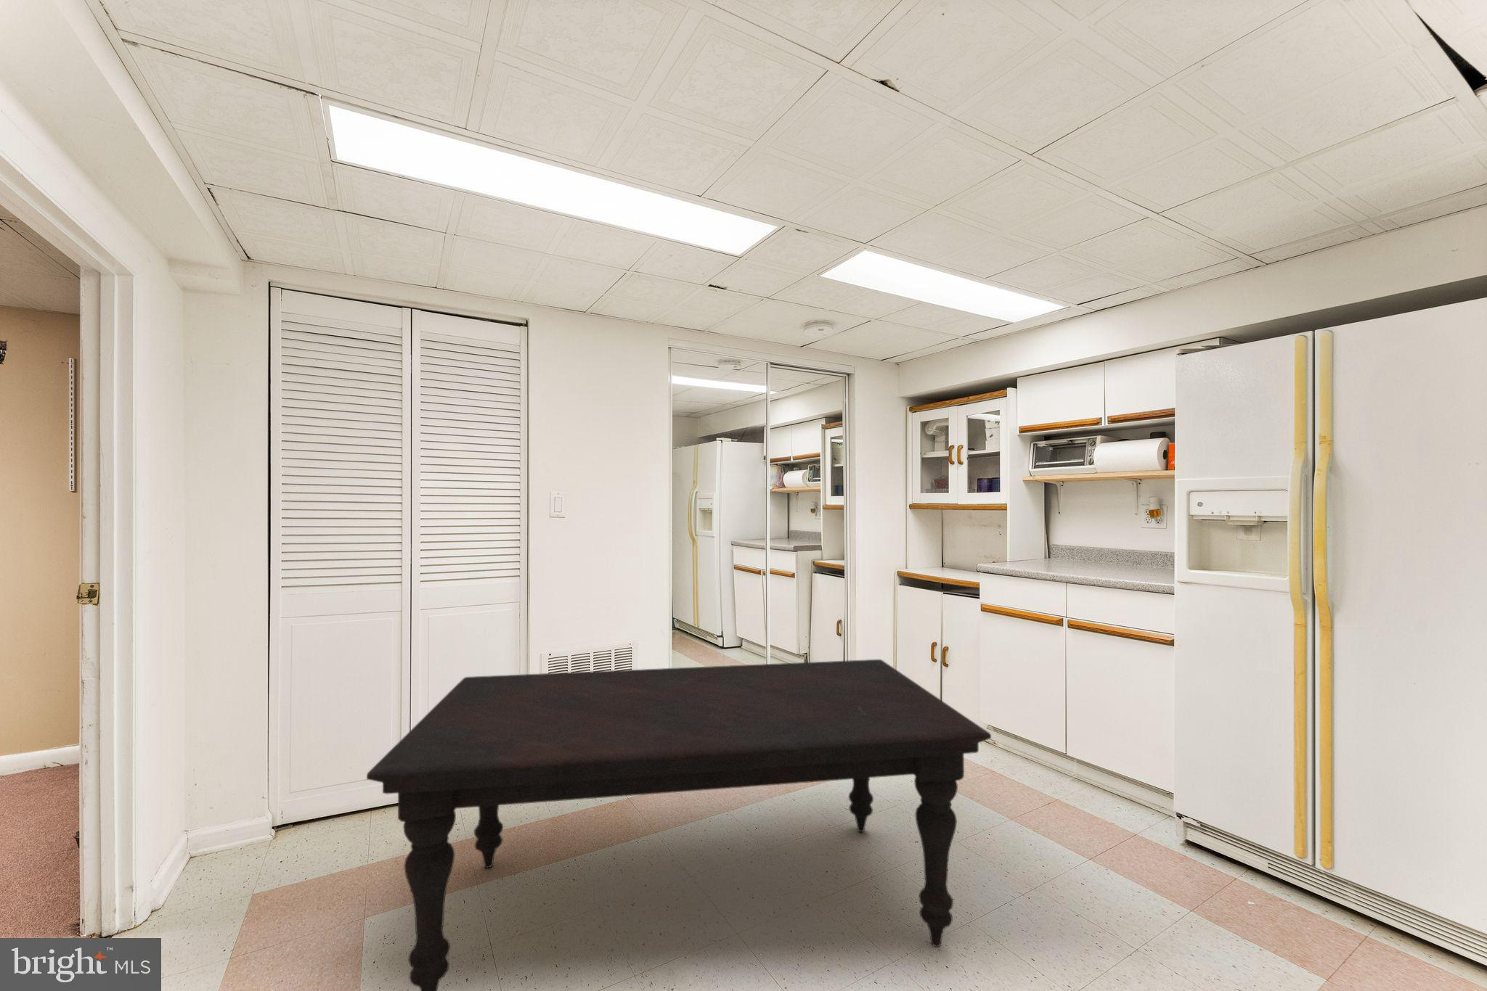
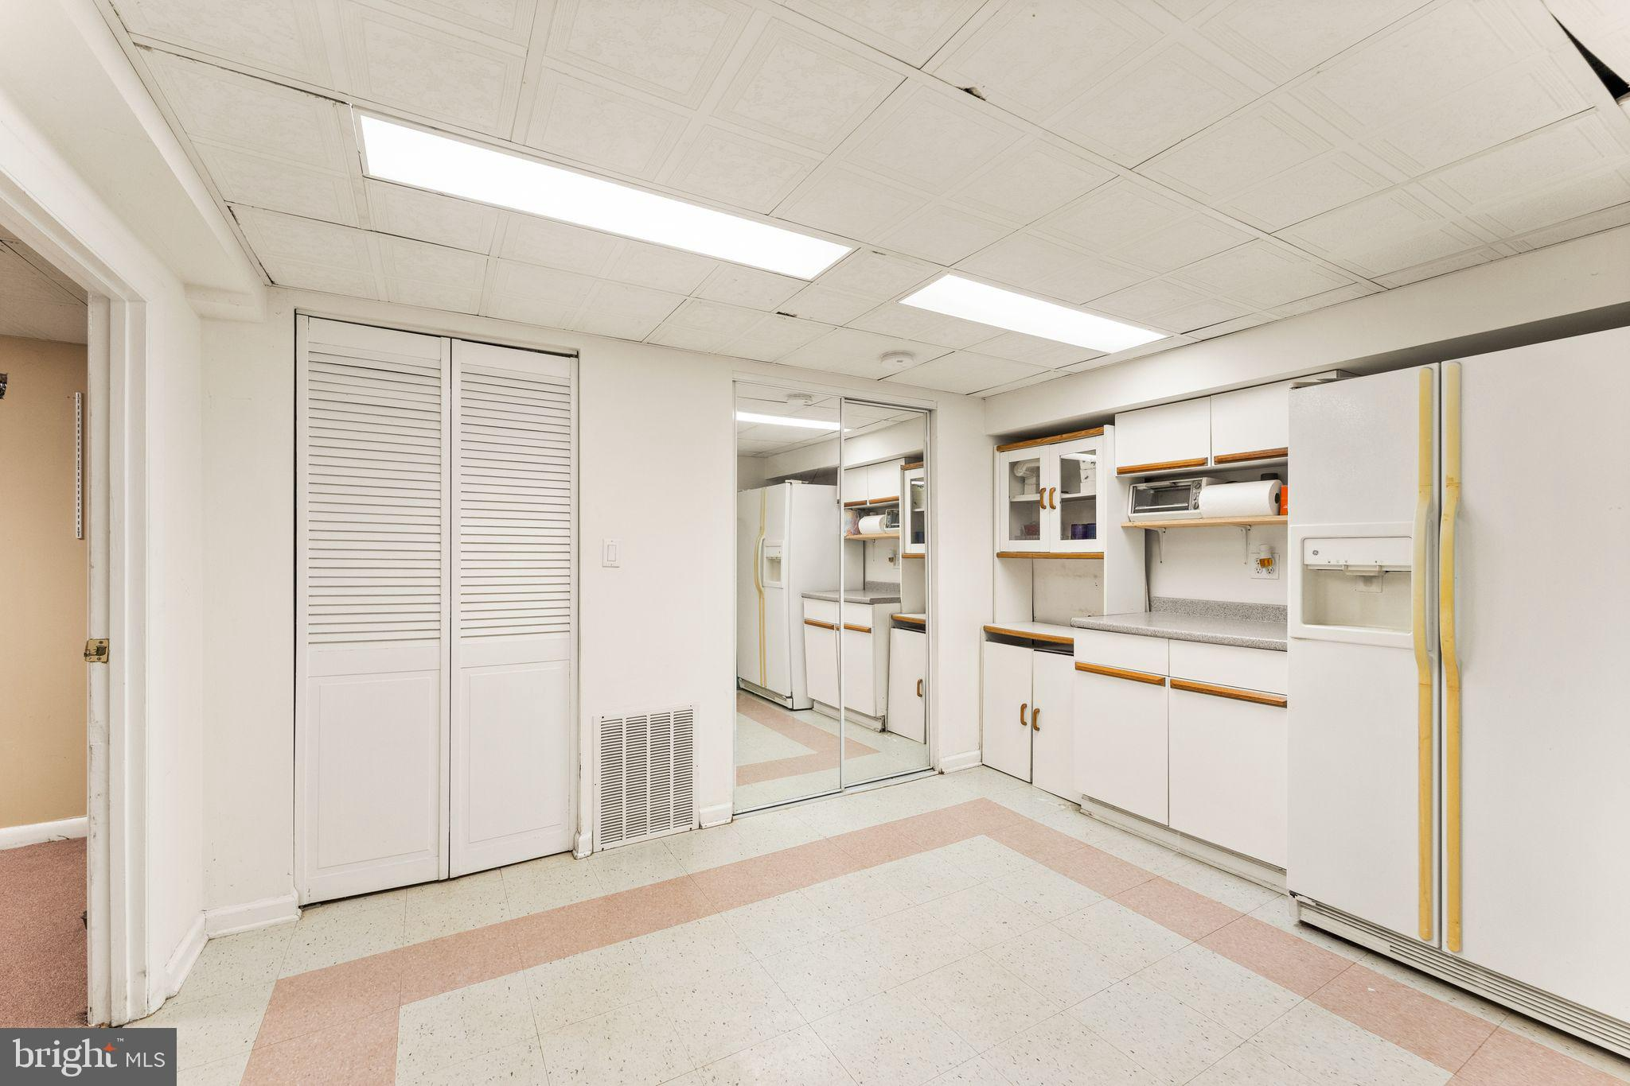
- dining table [366,659,991,991]
